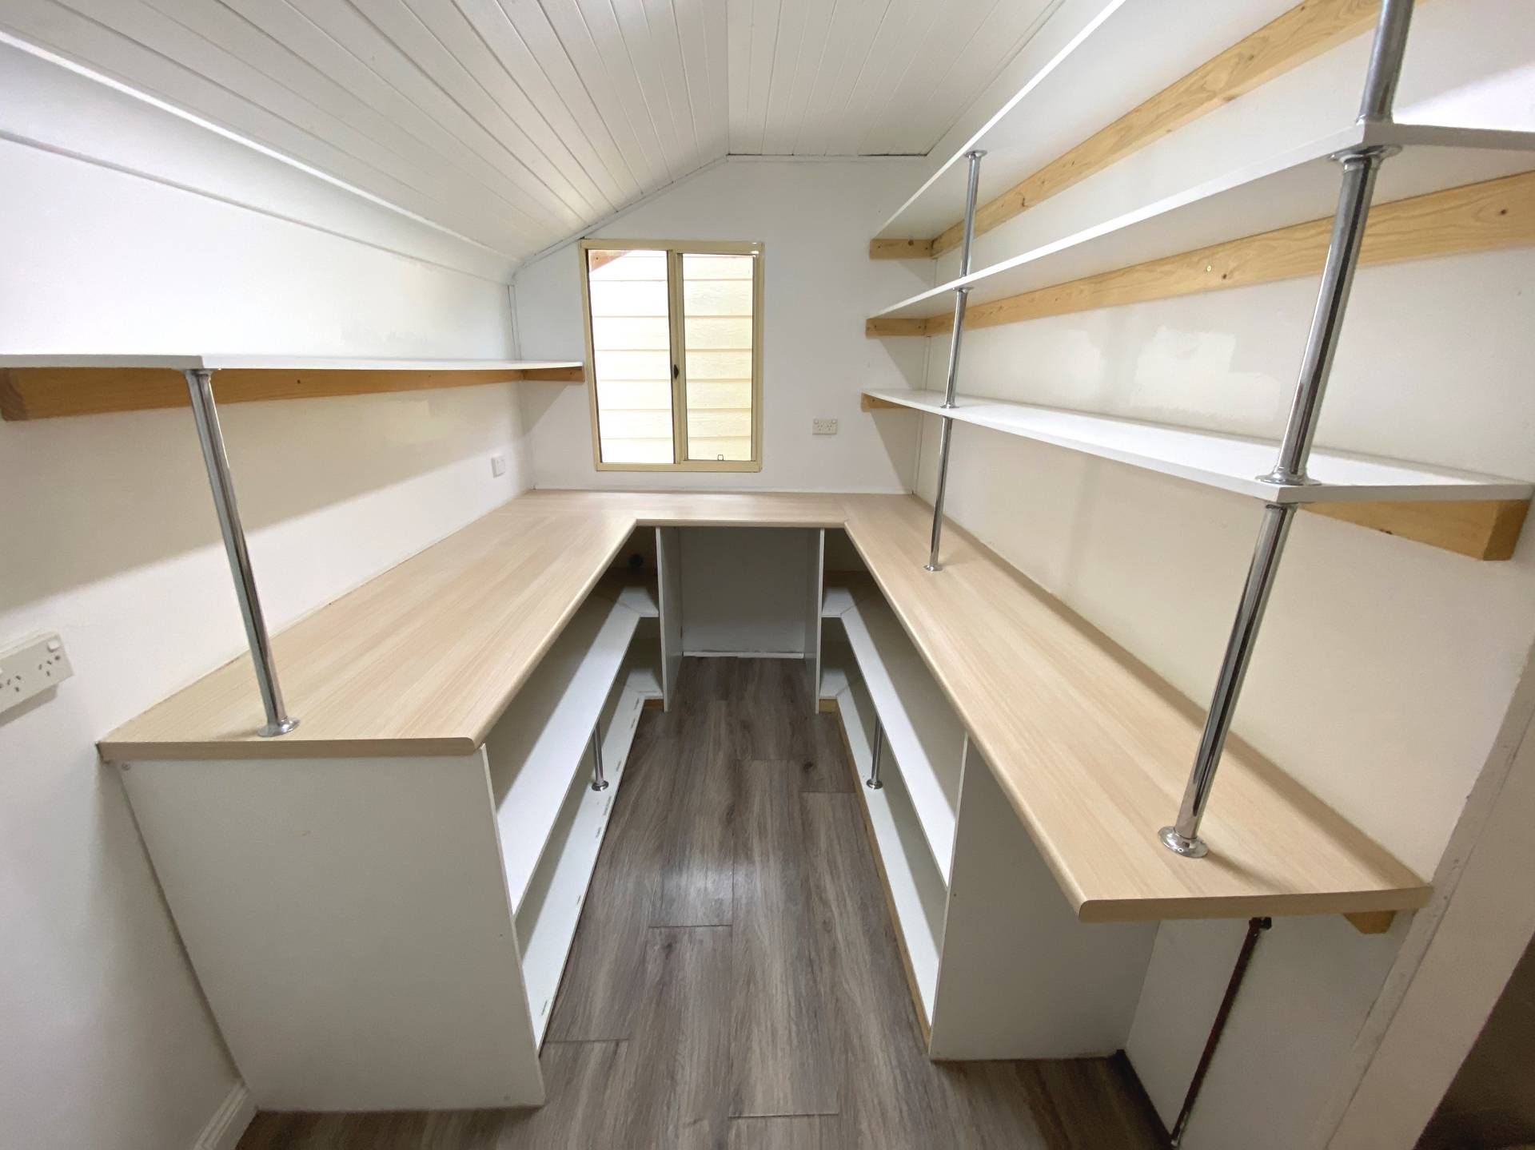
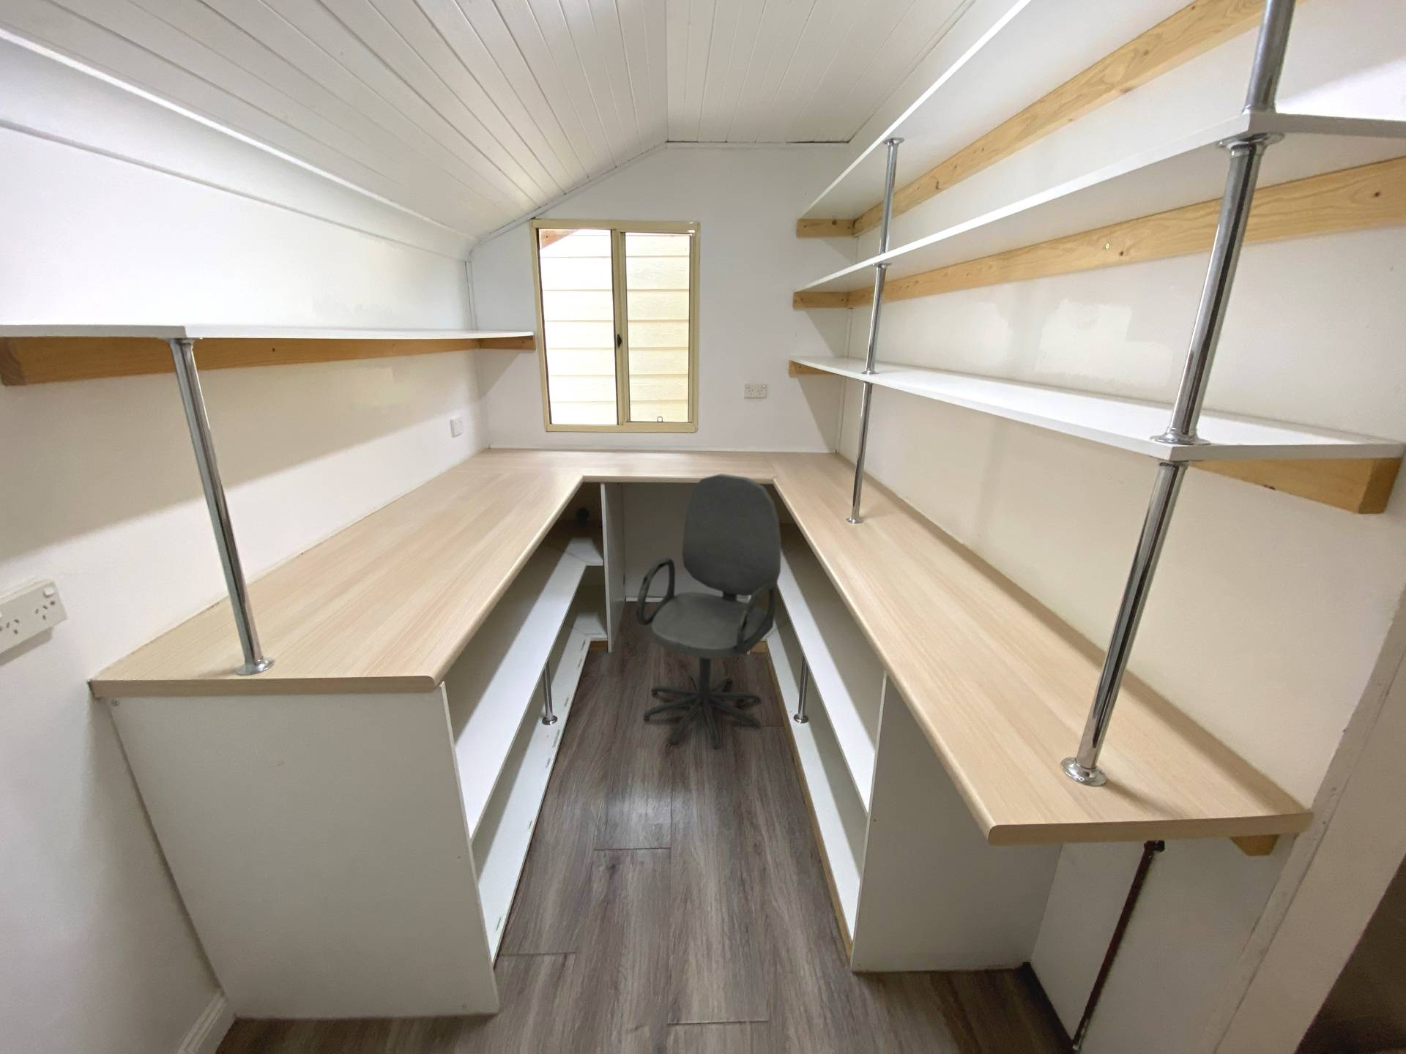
+ office chair [635,473,782,751]
